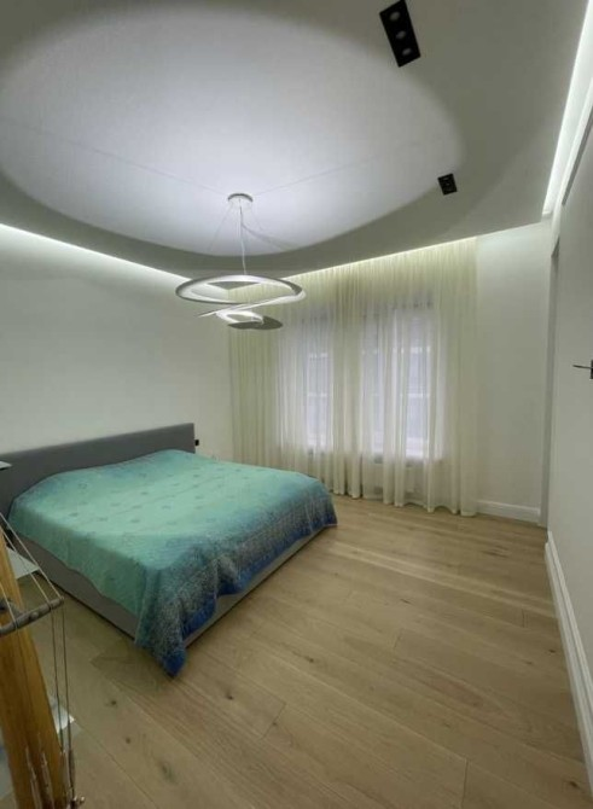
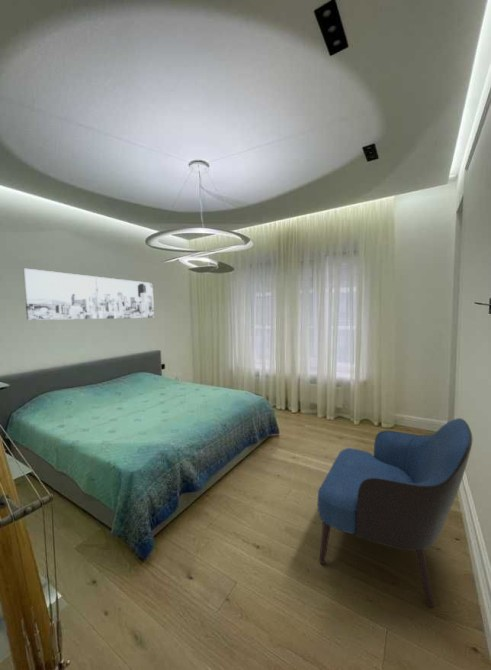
+ armchair [317,417,473,608]
+ wall art [22,267,155,321]
